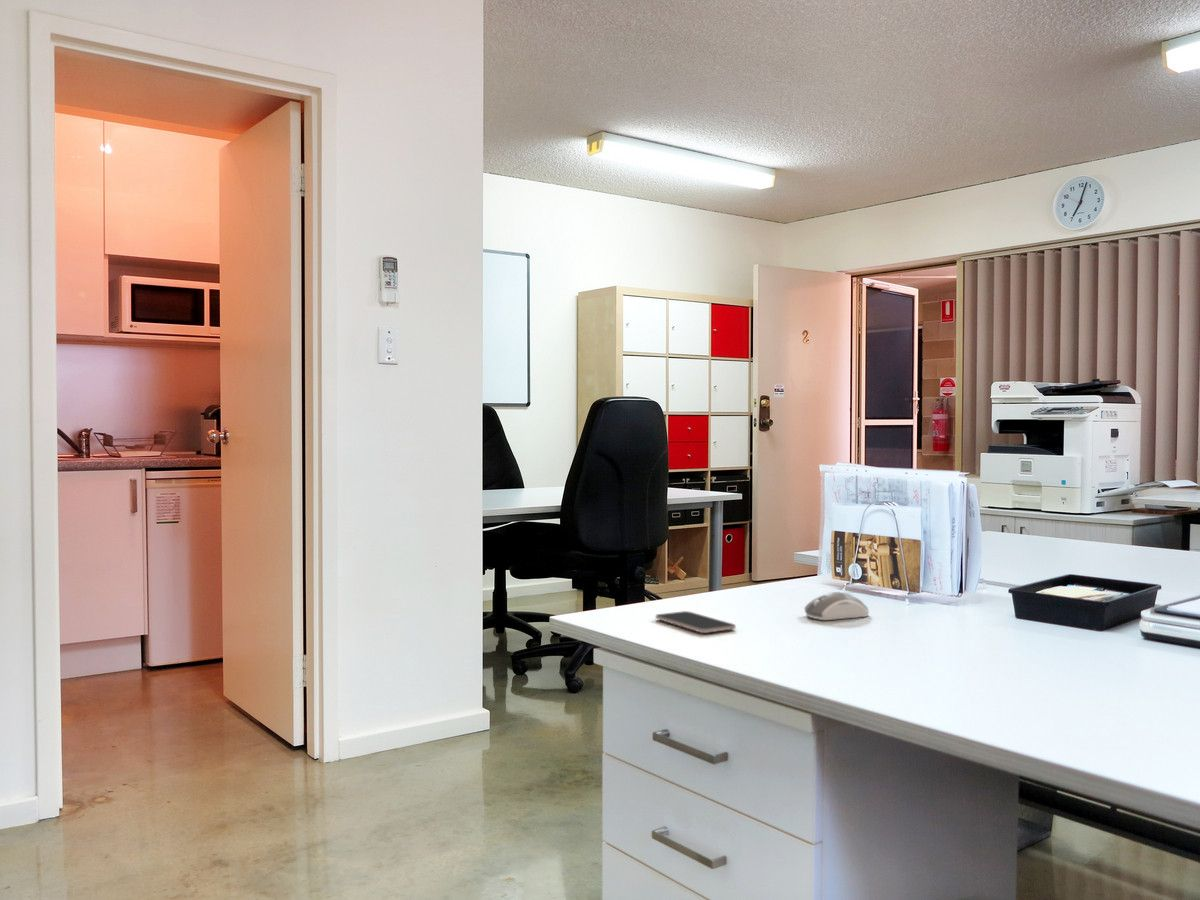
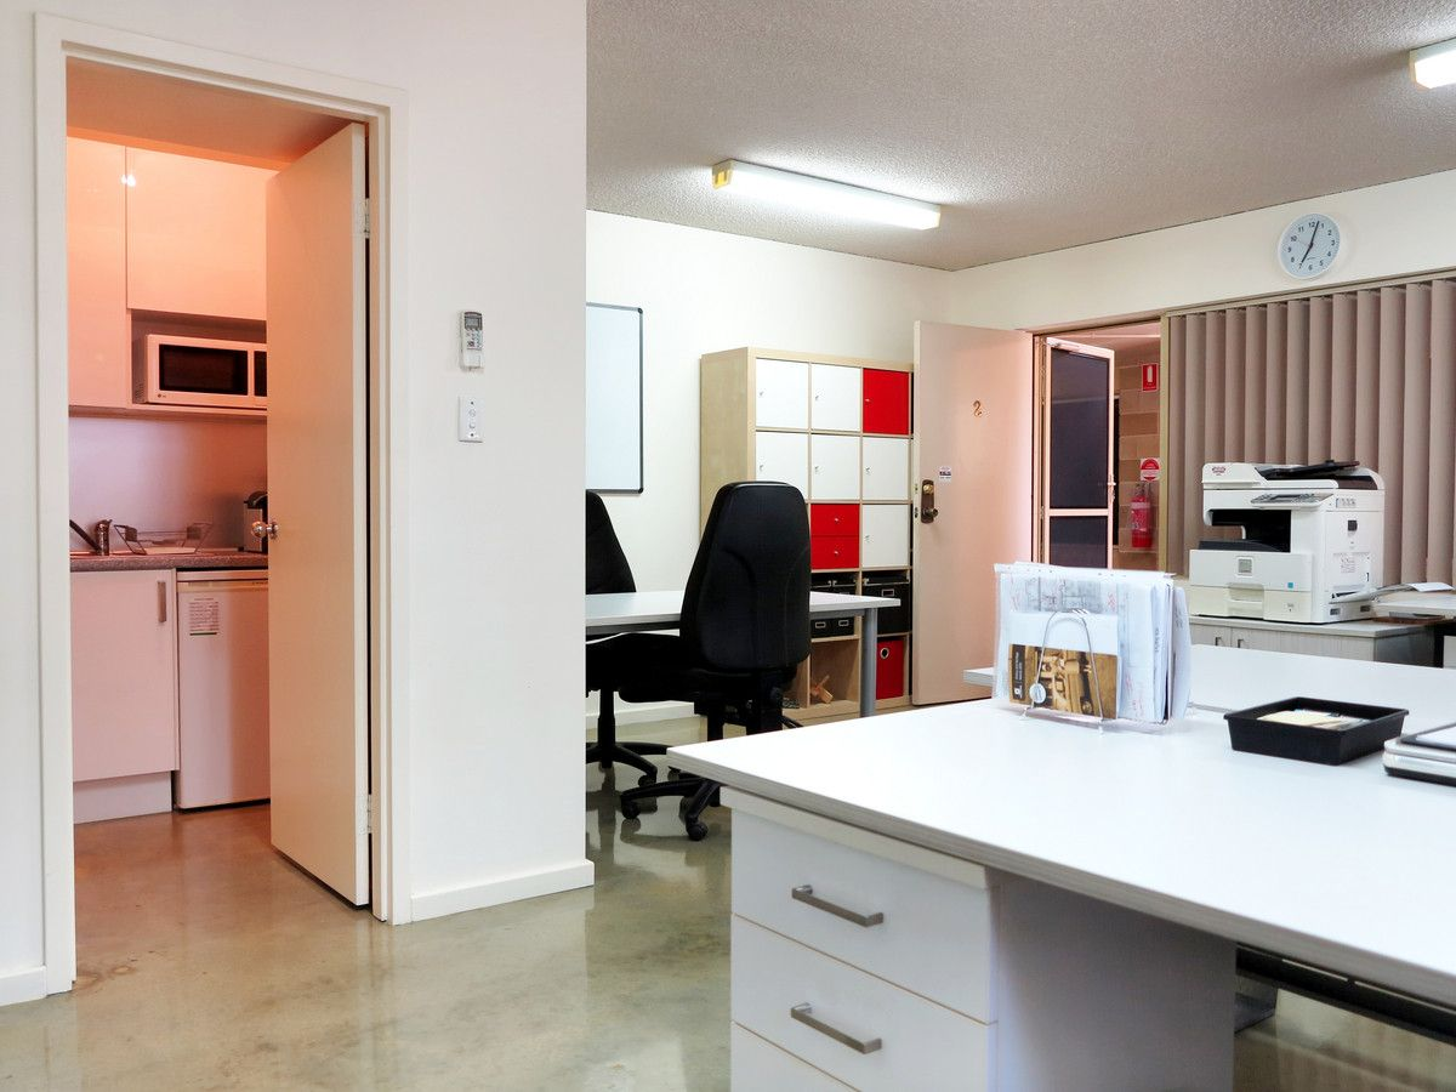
- computer mouse [803,591,870,621]
- smartphone [655,610,737,634]
